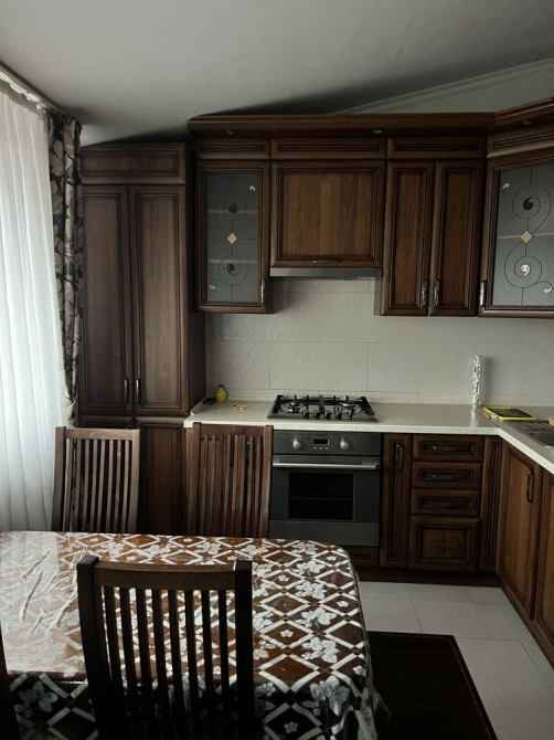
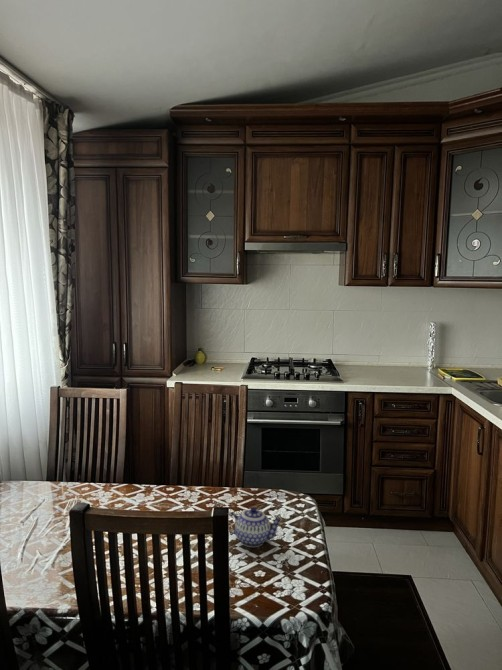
+ teapot [228,506,284,548]
